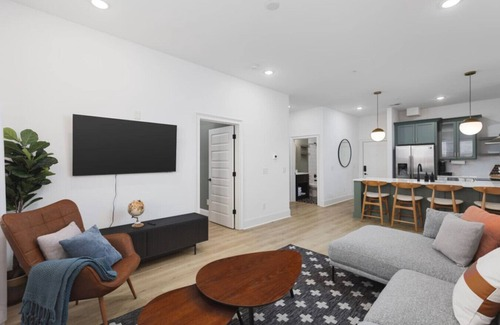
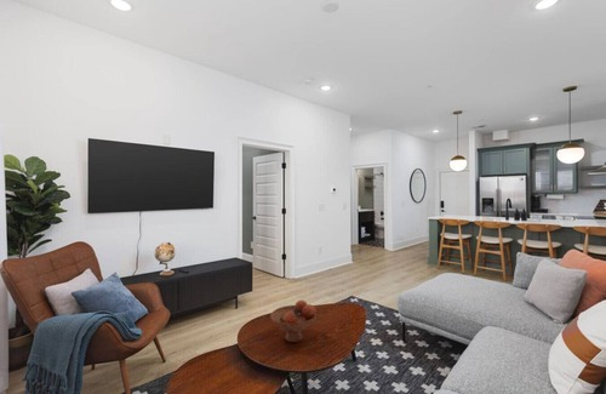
+ fruit bowl [269,299,318,343]
